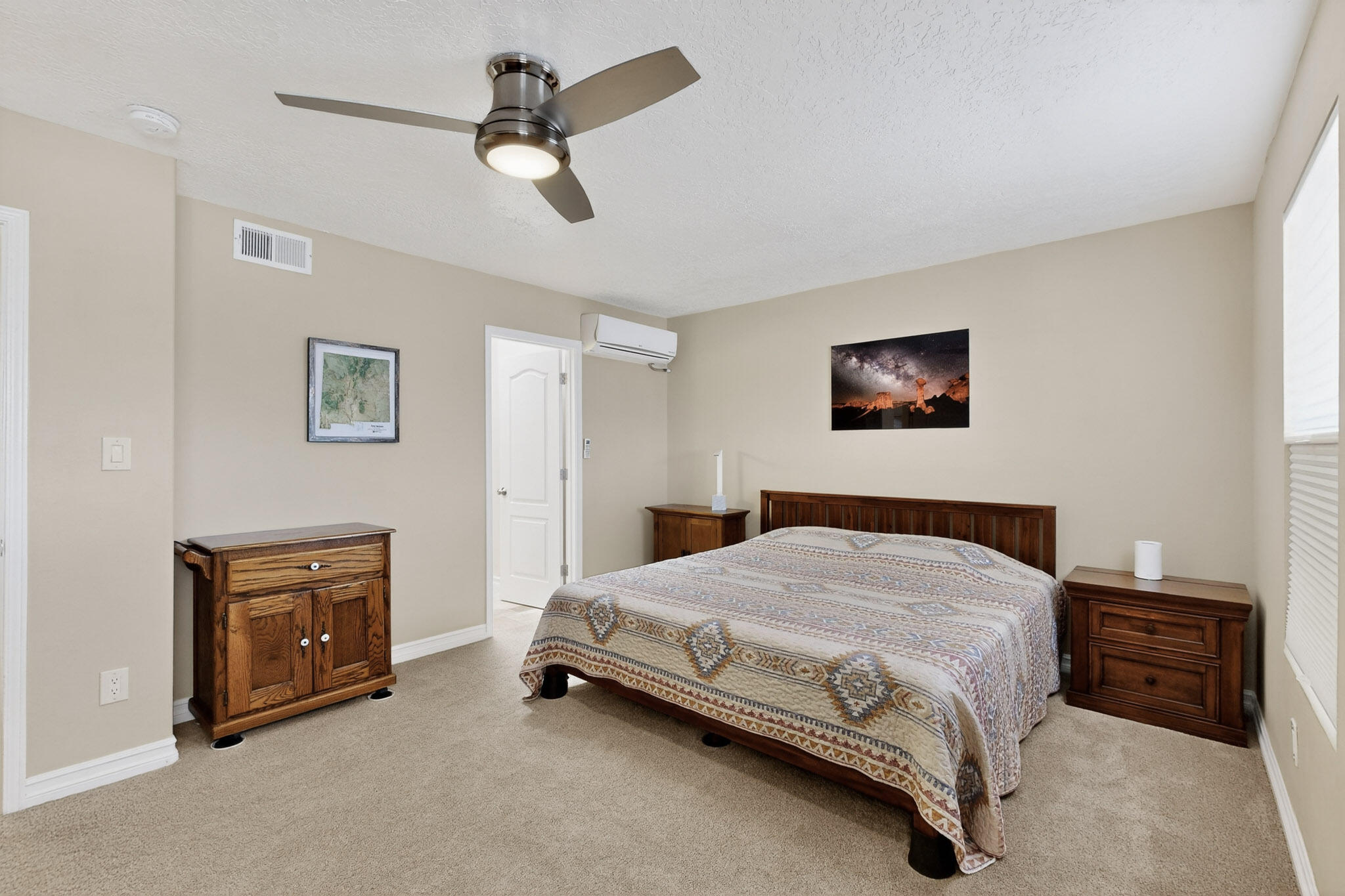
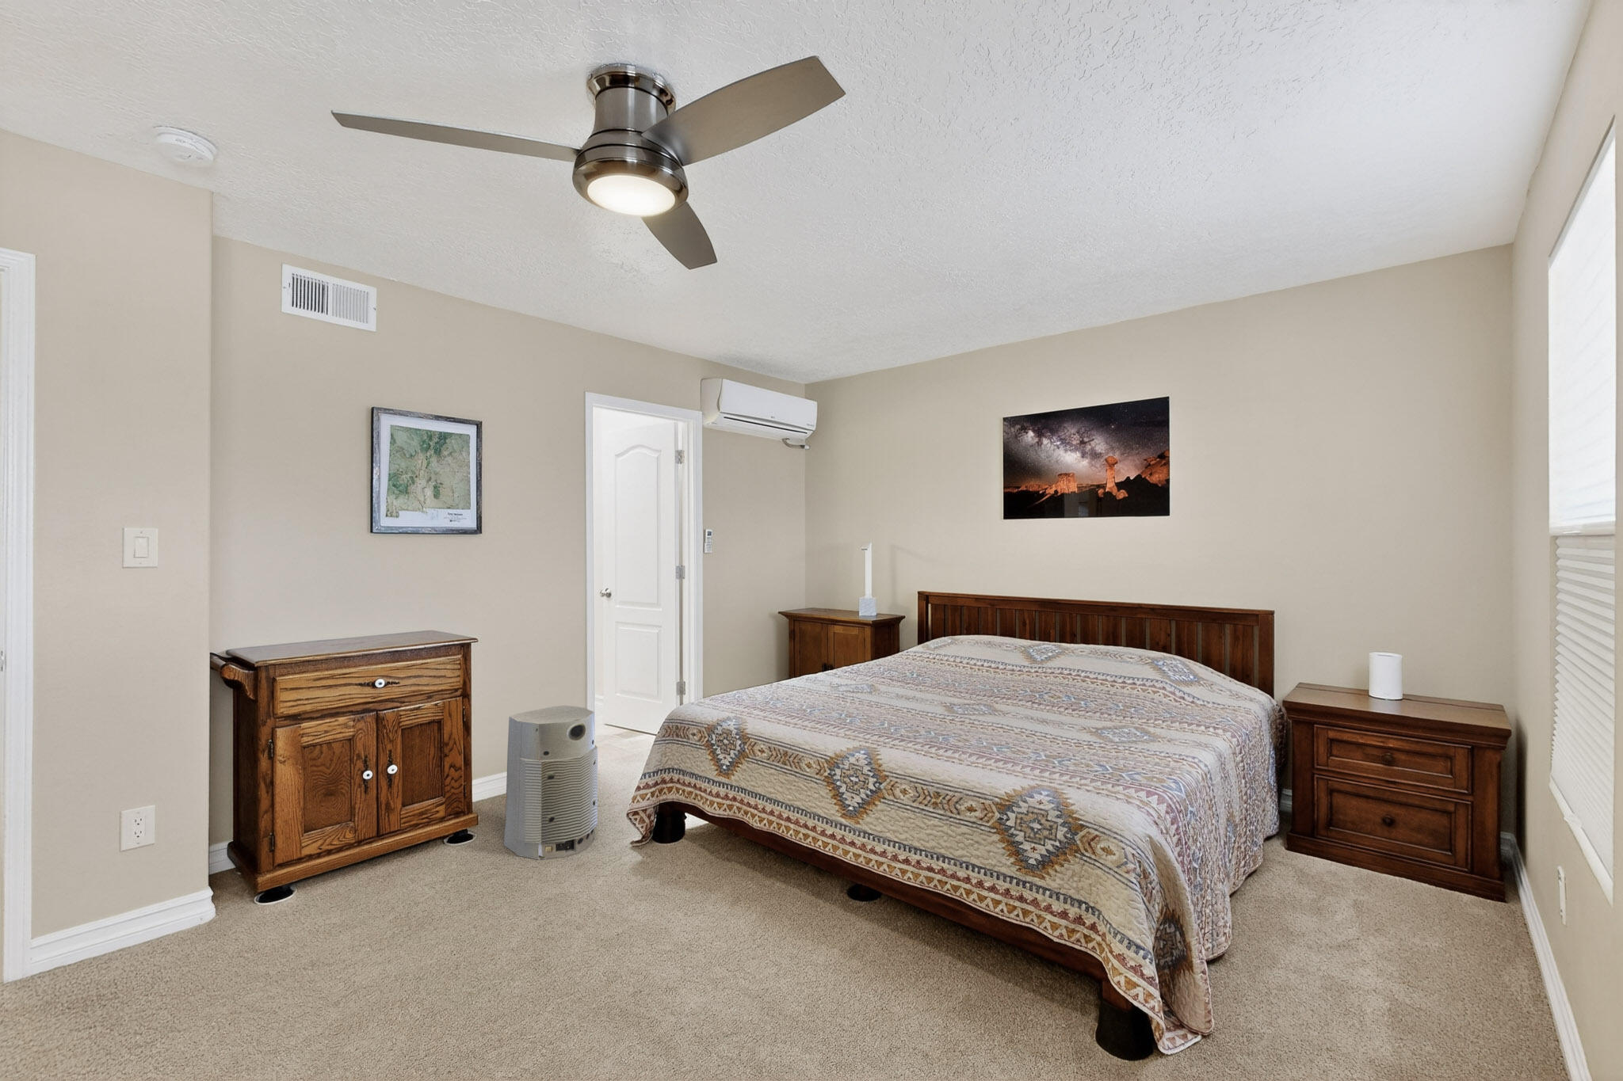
+ air purifier [502,705,599,861]
